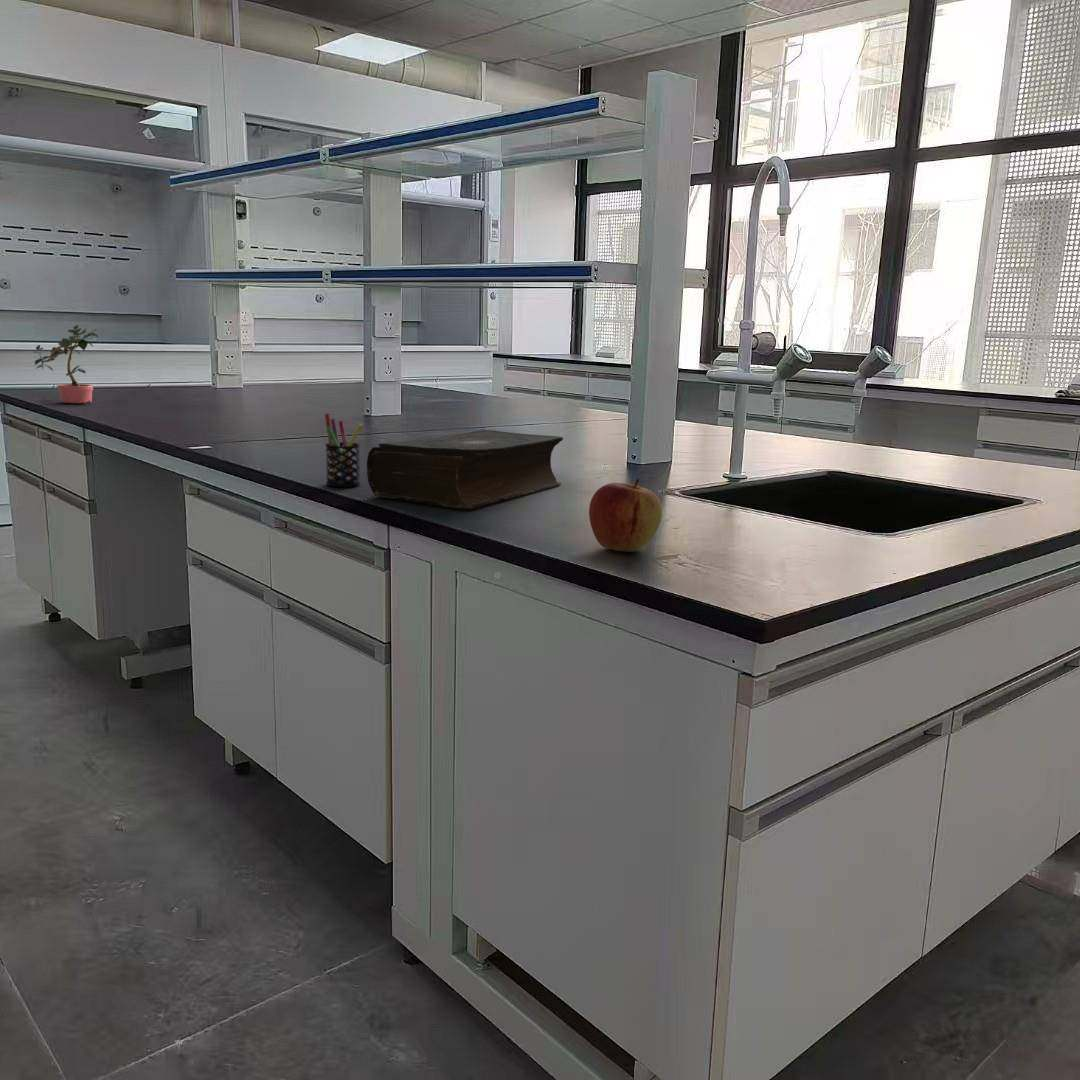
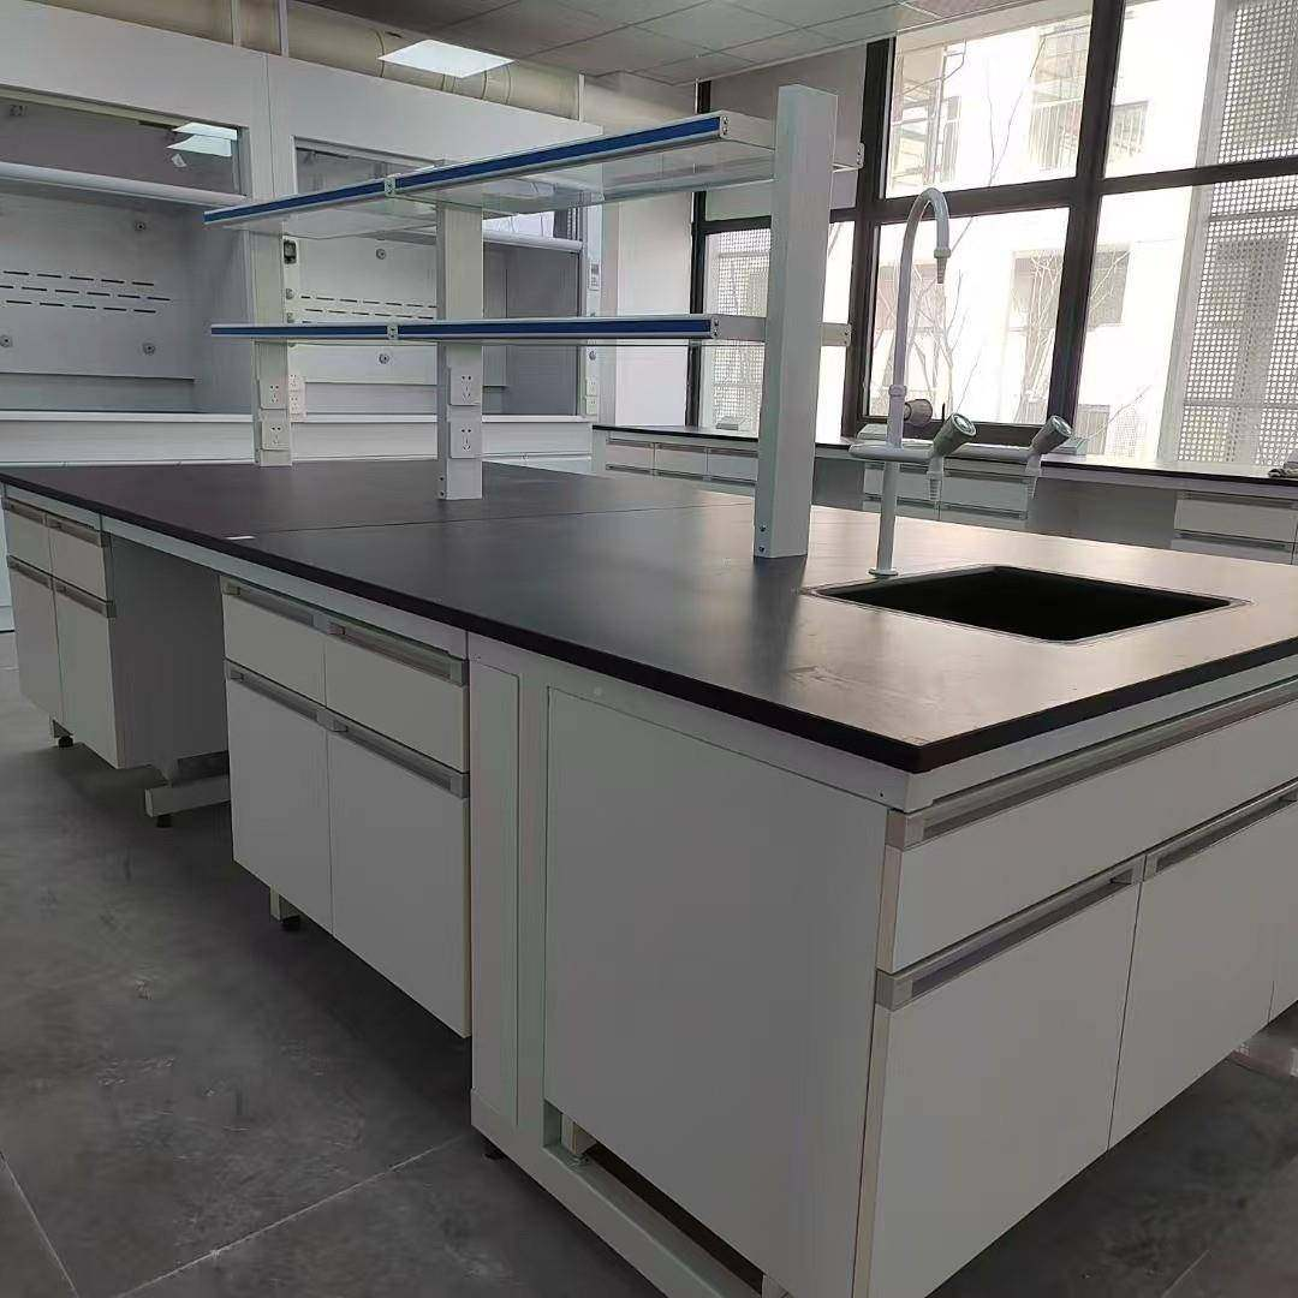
- book [366,429,564,510]
- pen holder [324,413,364,488]
- apple [588,477,663,553]
- potted plant [32,324,101,405]
